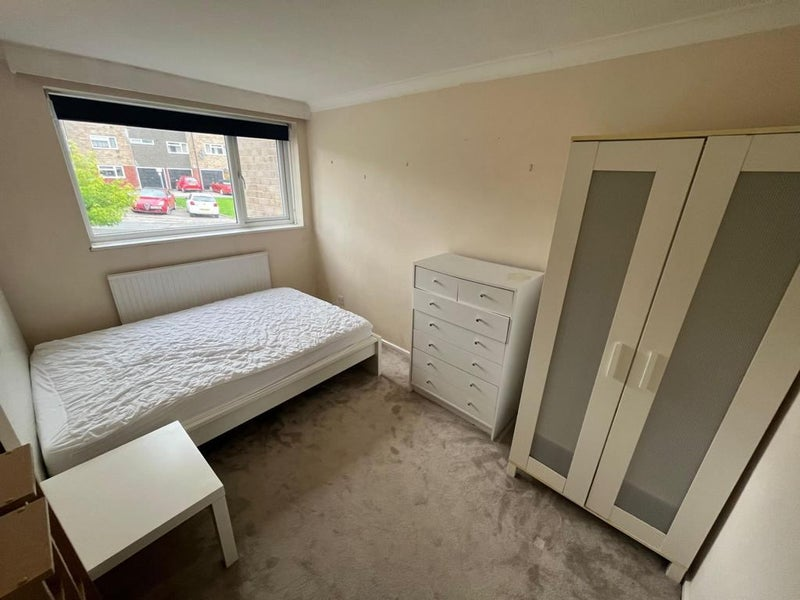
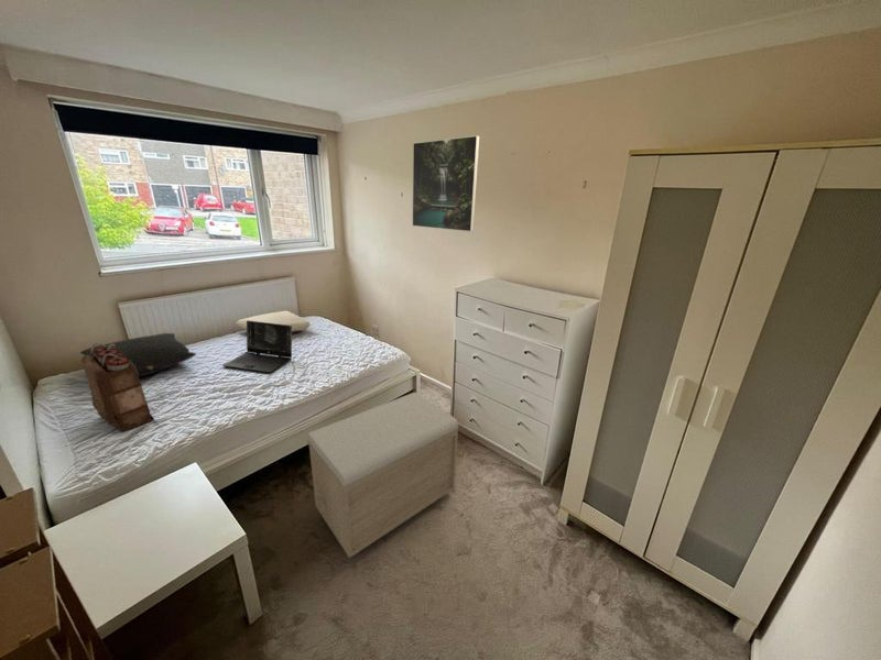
+ storage bench [306,392,459,559]
+ pillow [236,309,312,332]
+ laptop [221,320,293,374]
+ pillow [79,332,197,377]
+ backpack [80,342,153,432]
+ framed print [412,134,481,233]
